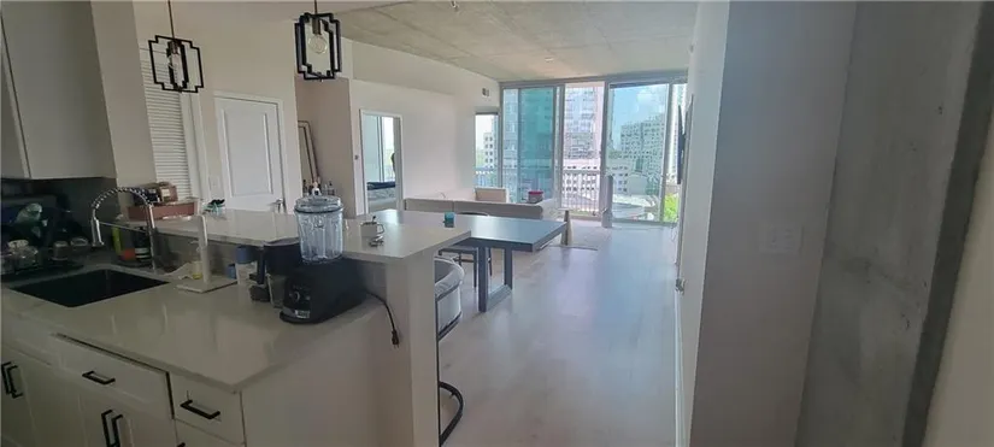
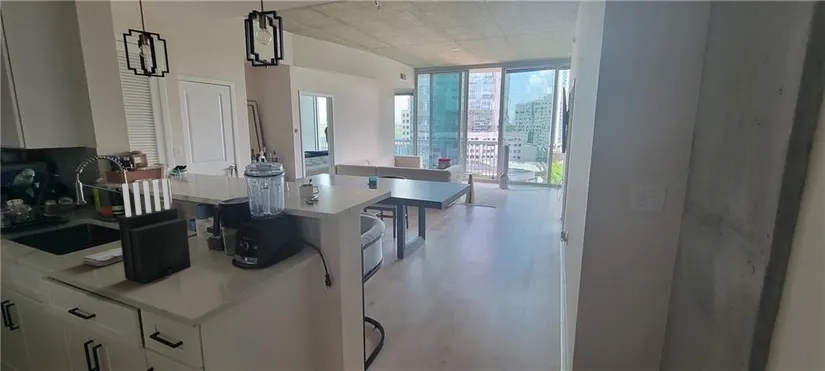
+ knife block [117,178,192,285]
+ washcloth [81,247,123,267]
